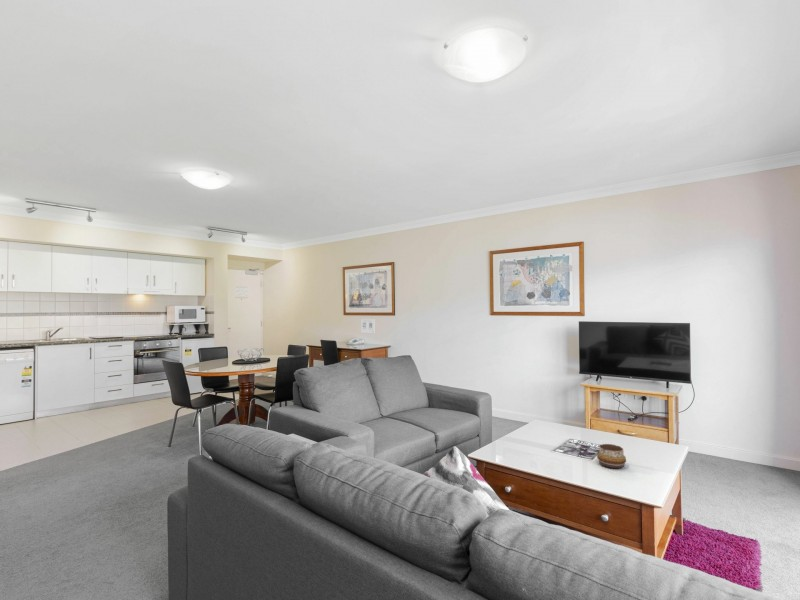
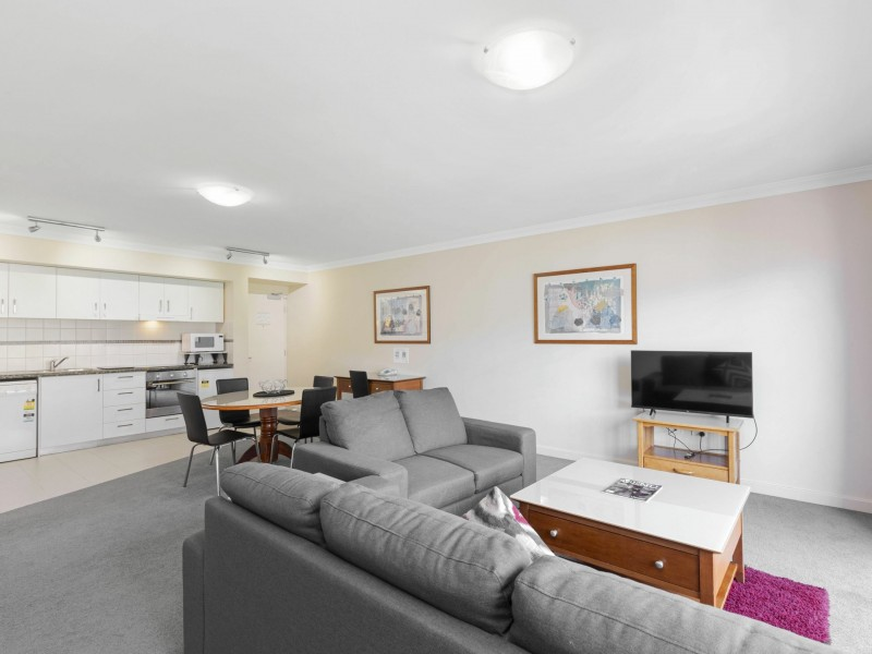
- decorative bowl [596,443,627,469]
